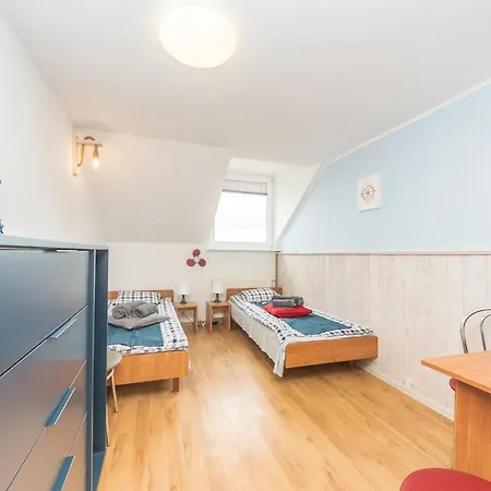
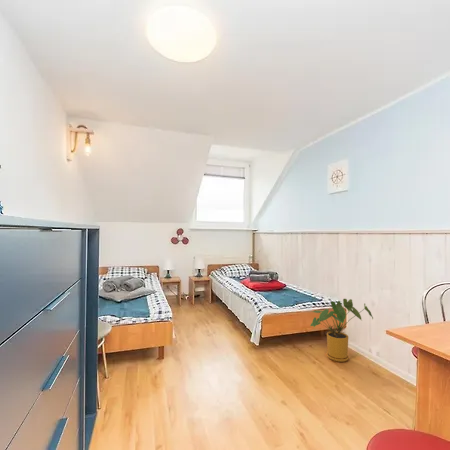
+ house plant [309,298,374,363]
